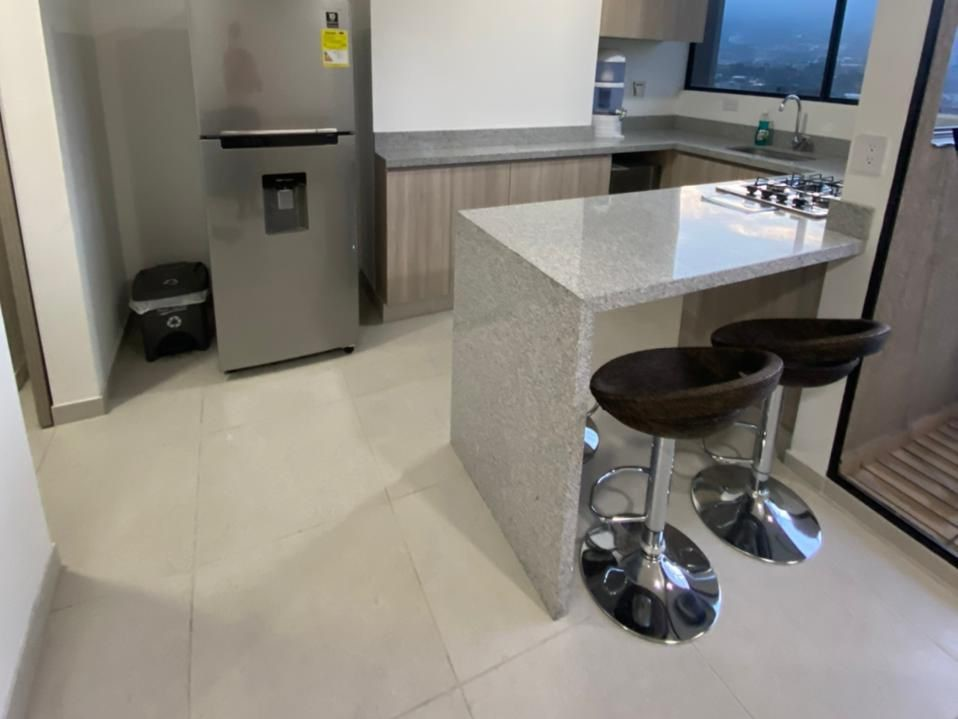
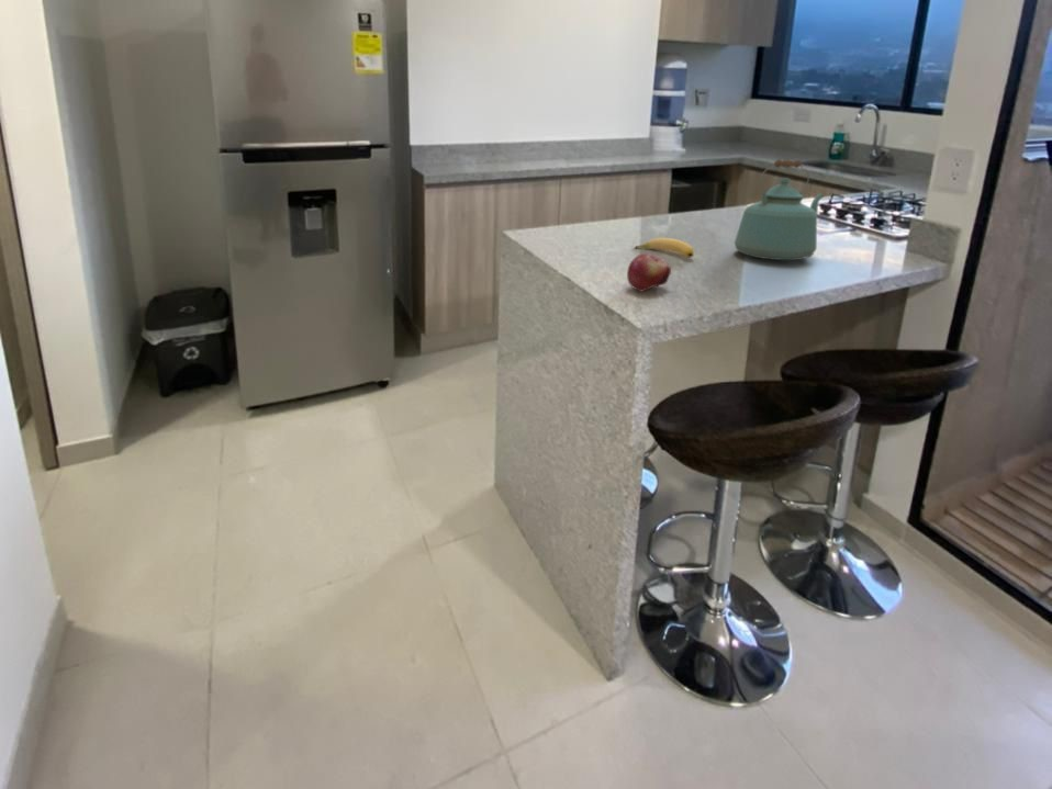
+ fruit [626,252,672,293]
+ banana [634,237,695,259]
+ kettle [734,158,825,261]
